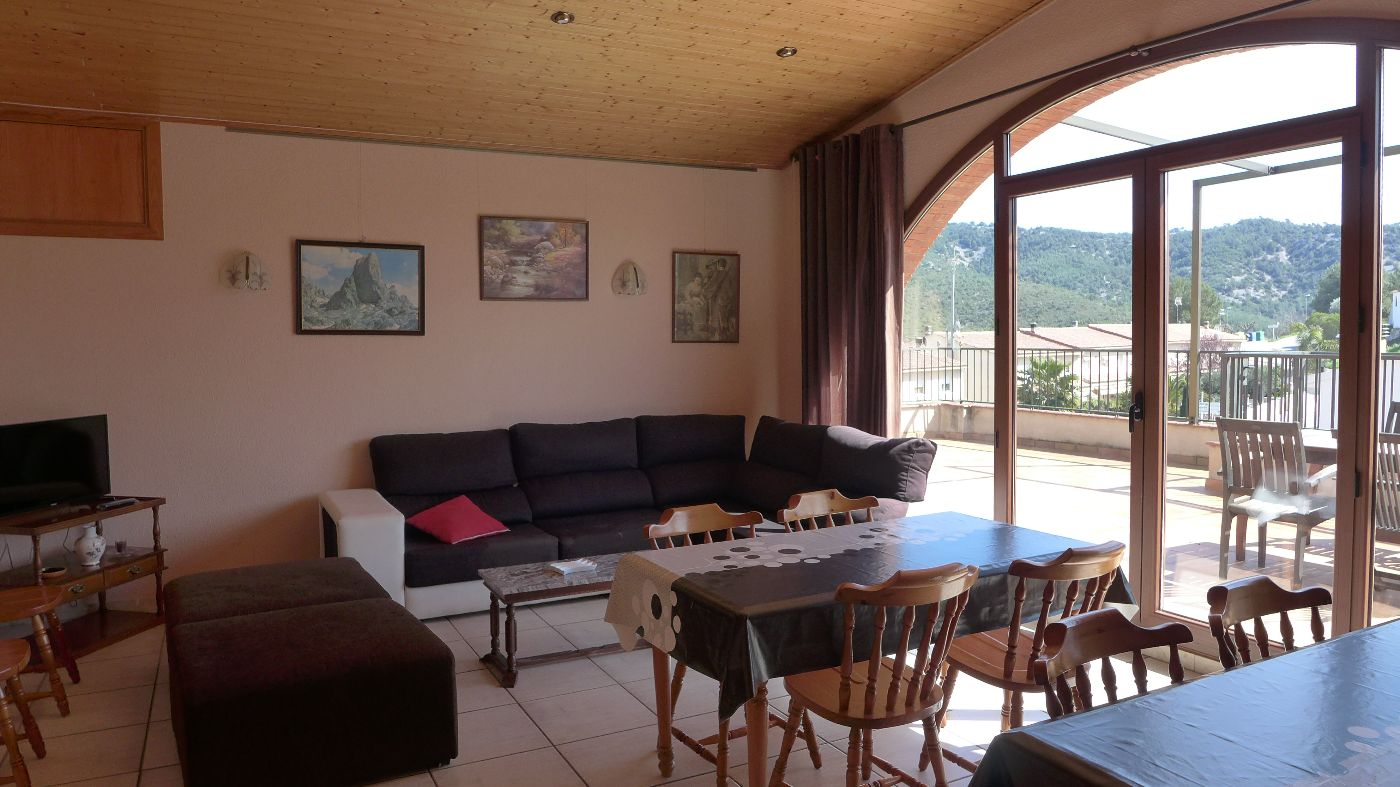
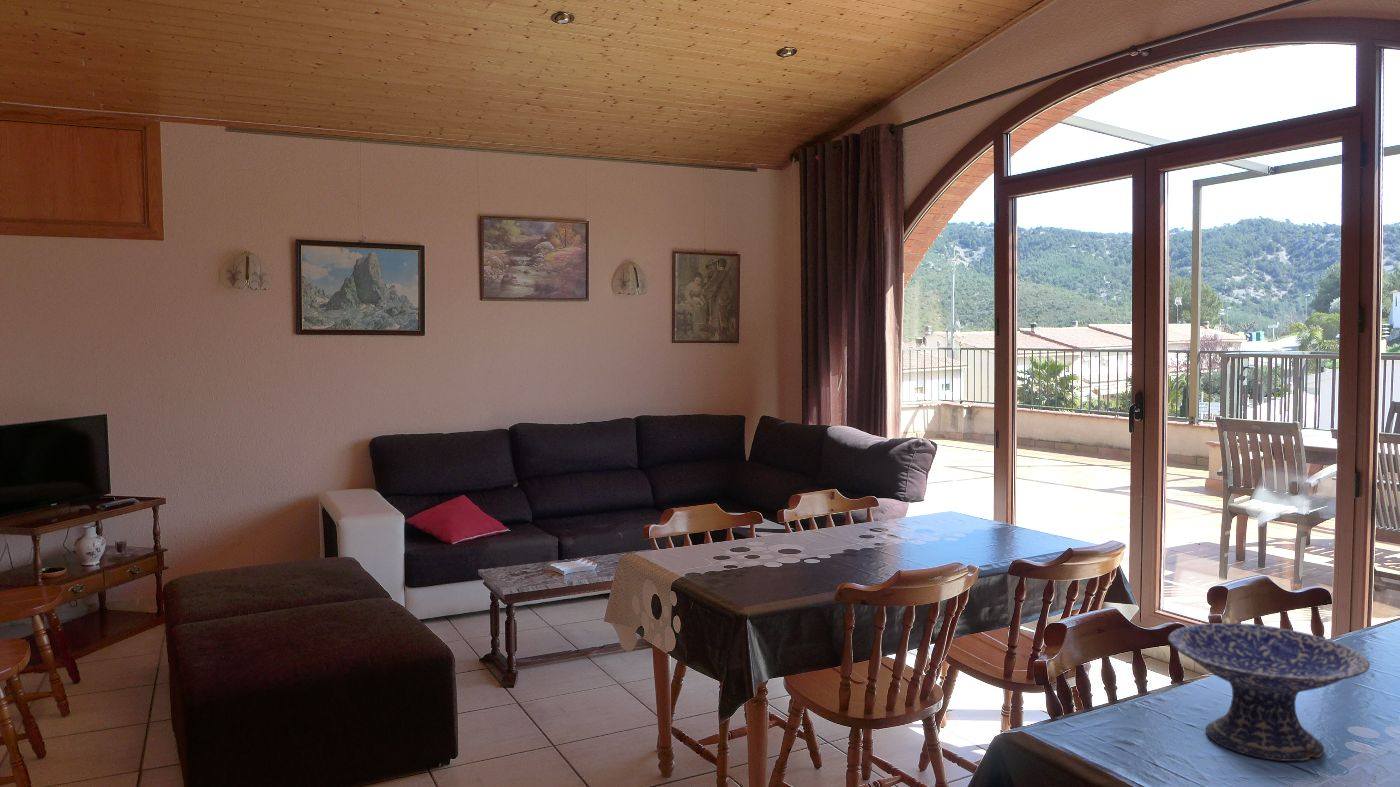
+ decorative bowl [1167,622,1371,762]
